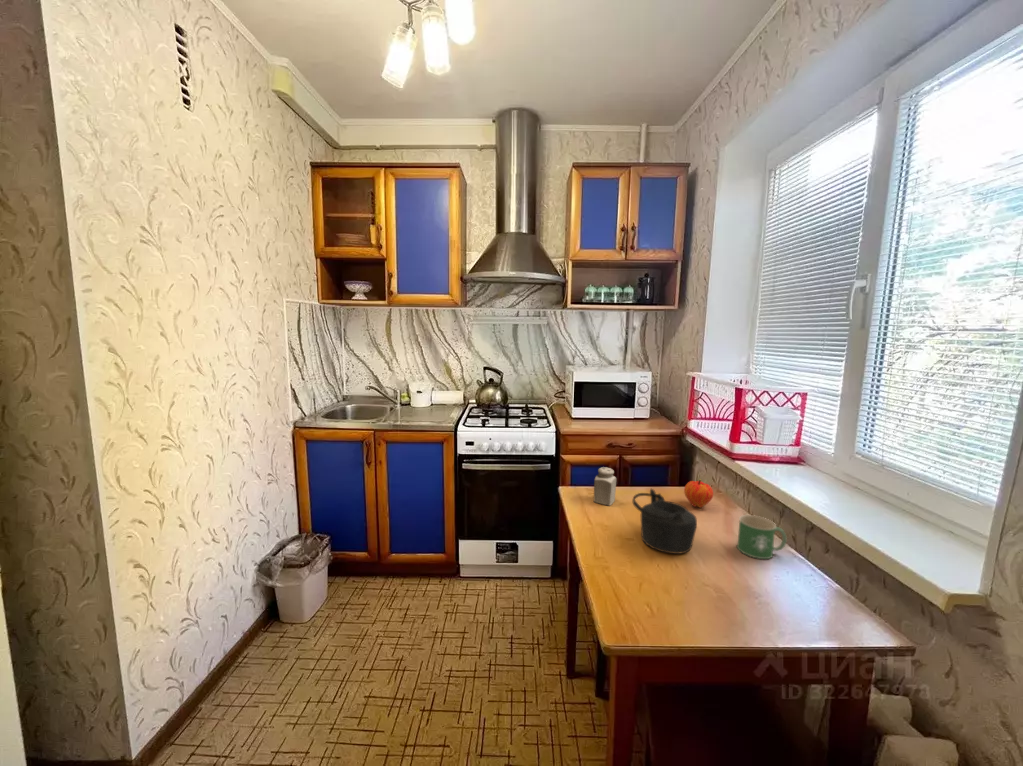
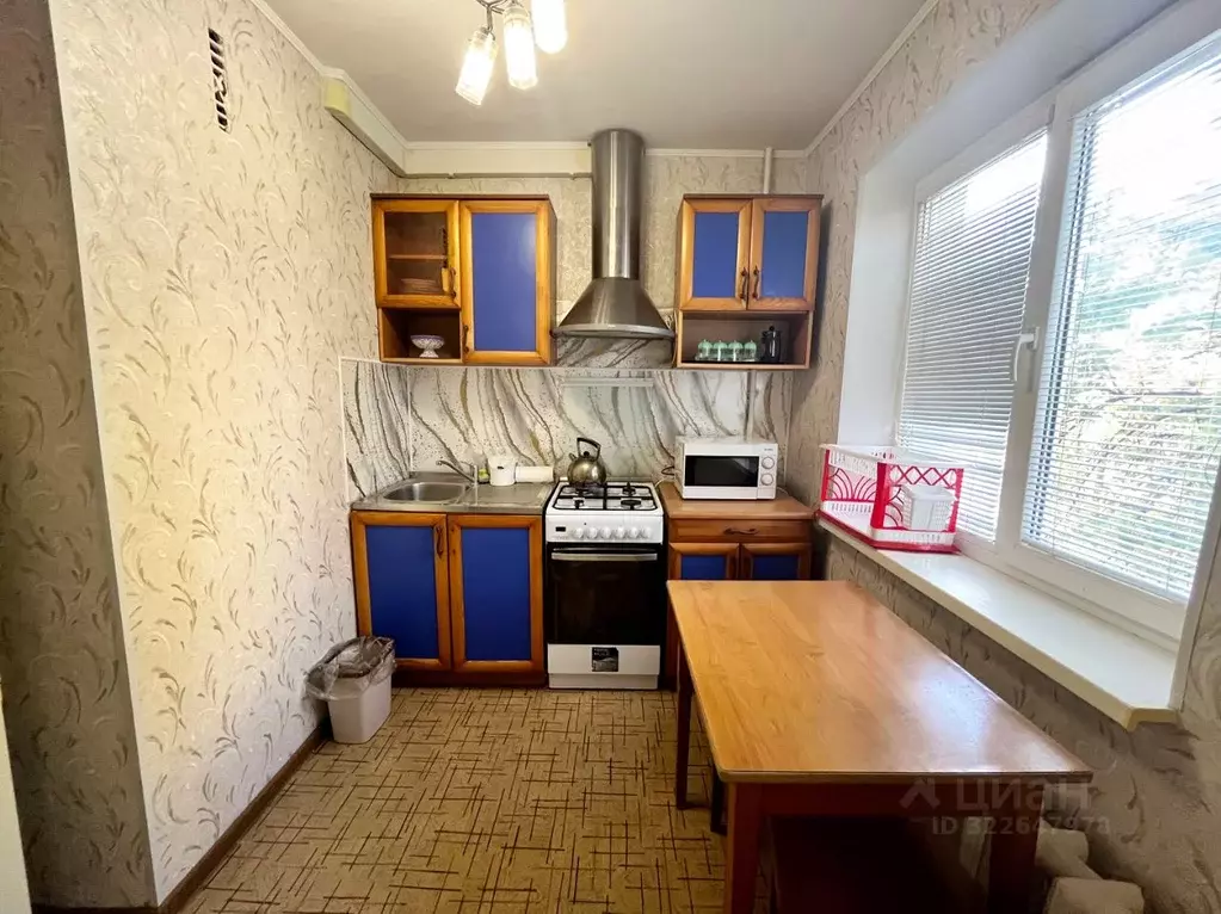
- teapot [632,488,698,555]
- salt shaker [593,466,617,507]
- mug [736,514,788,560]
- fruit [683,479,714,509]
